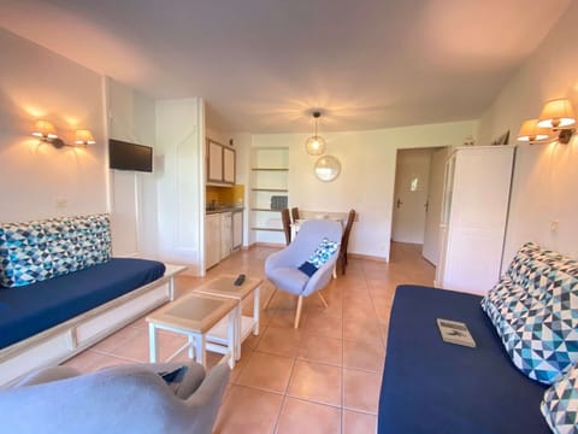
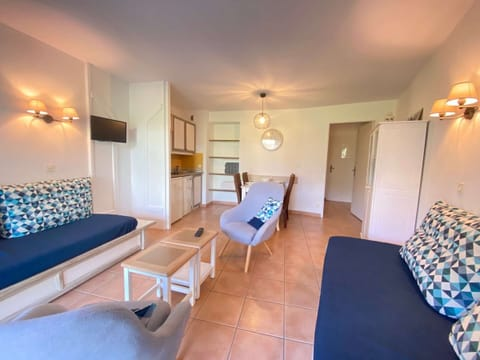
- book [436,317,477,348]
